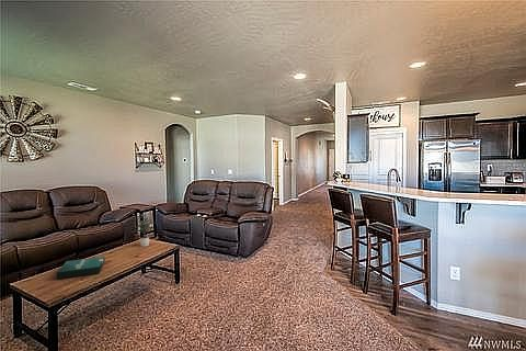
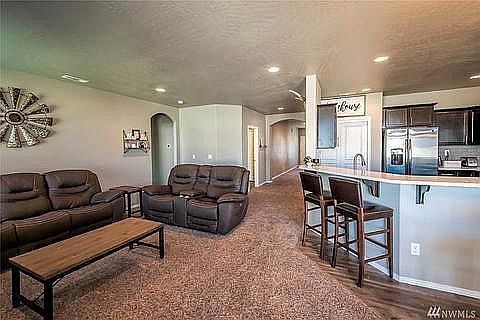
- pizza box [56,256,106,280]
- potted plant [130,214,158,248]
